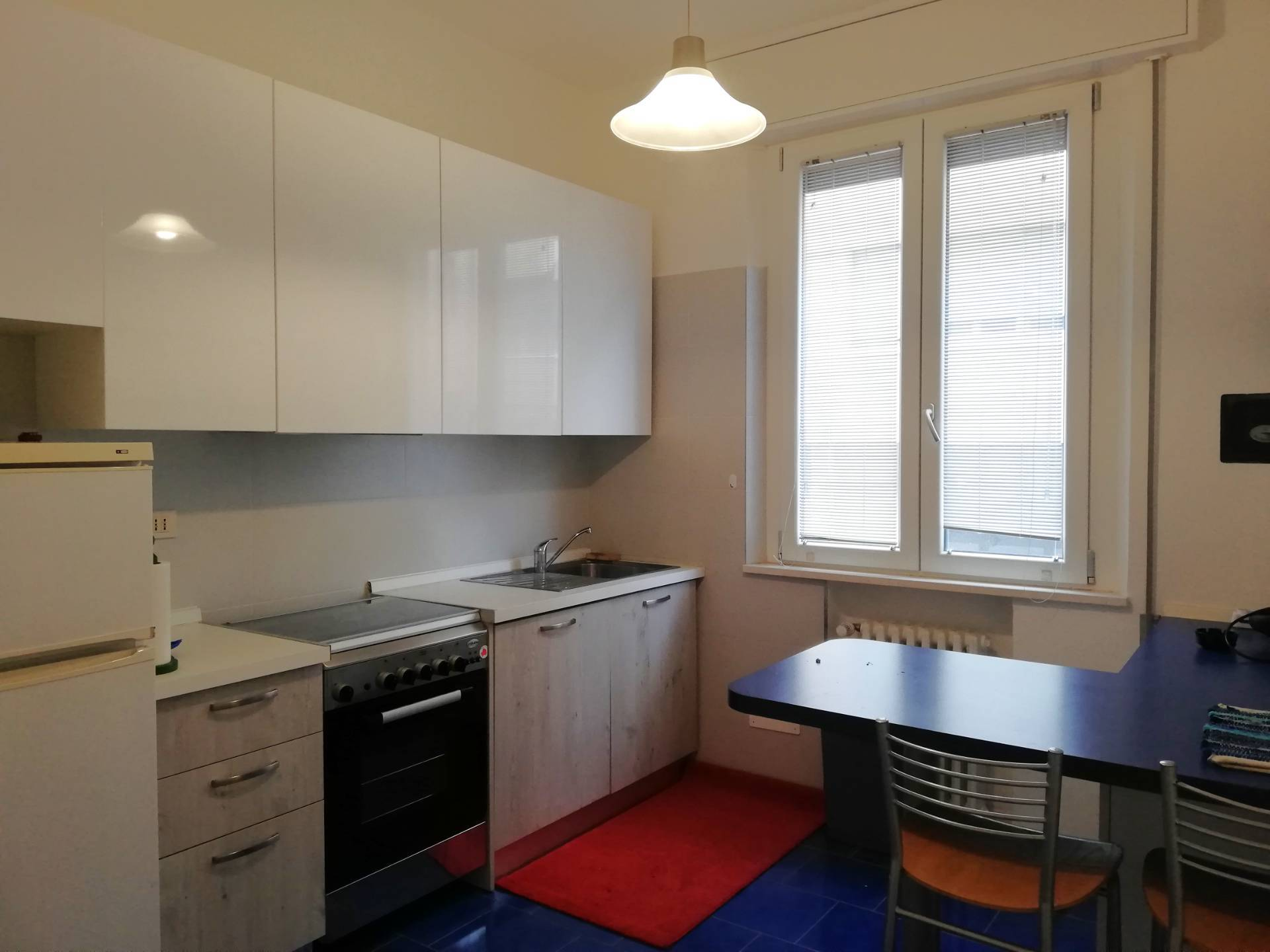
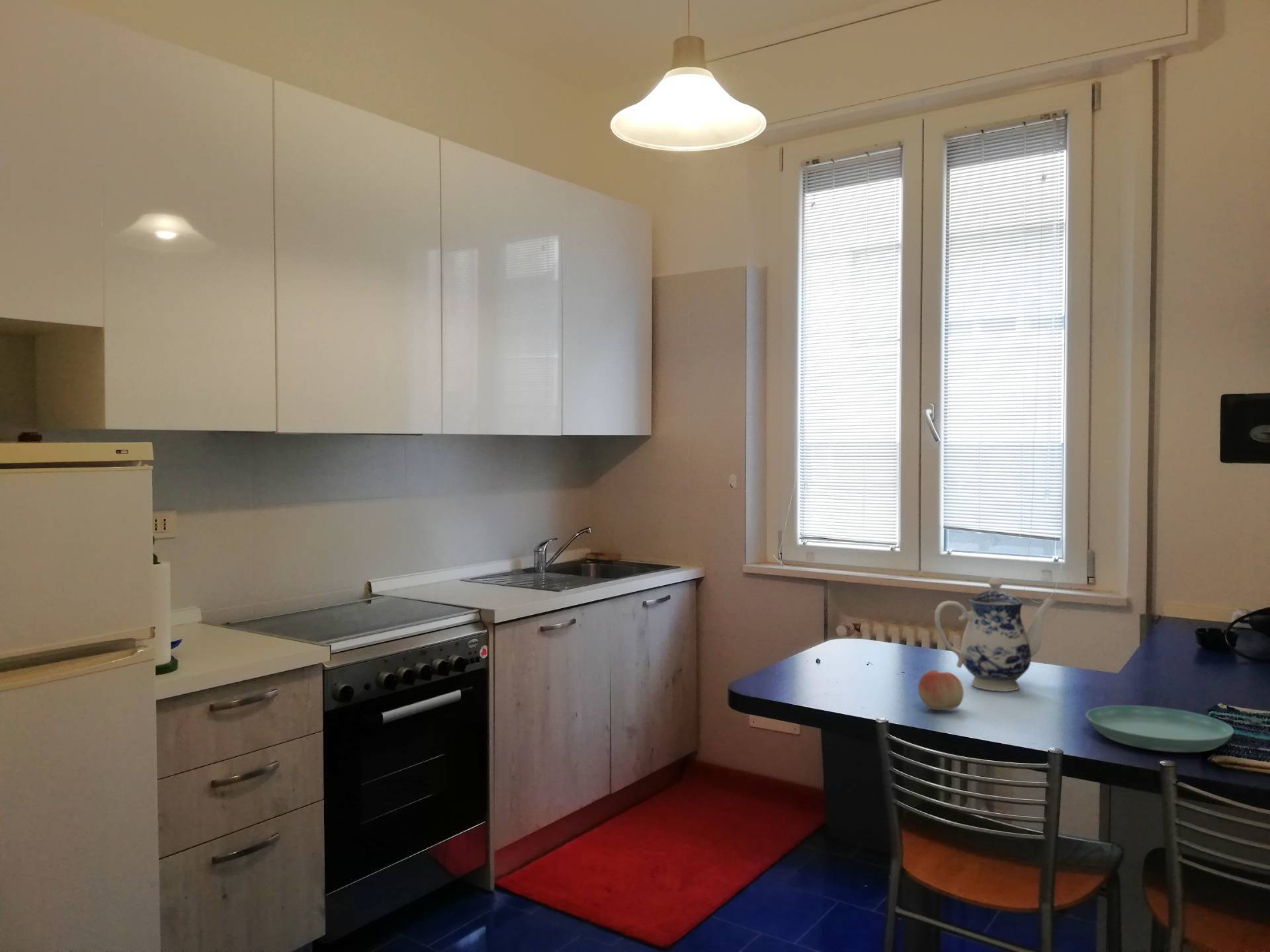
+ saucer [1085,705,1234,753]
+ teapot [934,576,1057,692]
+ fruit [917,669,964,711]
